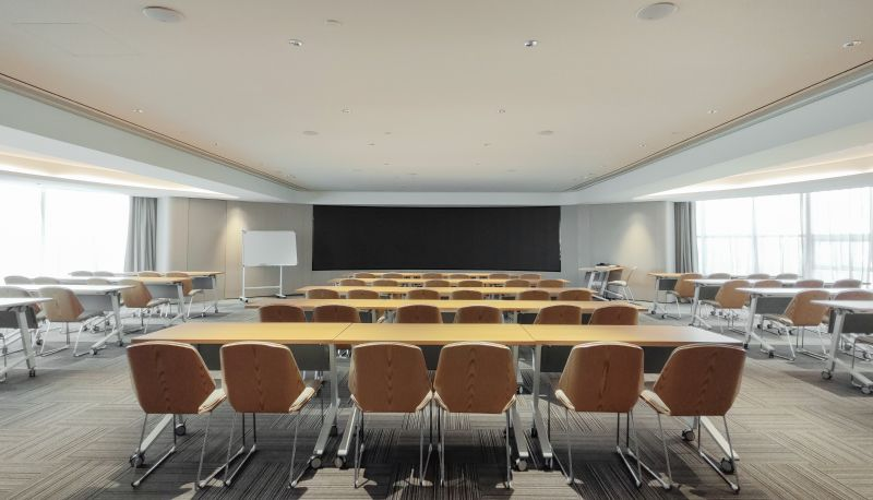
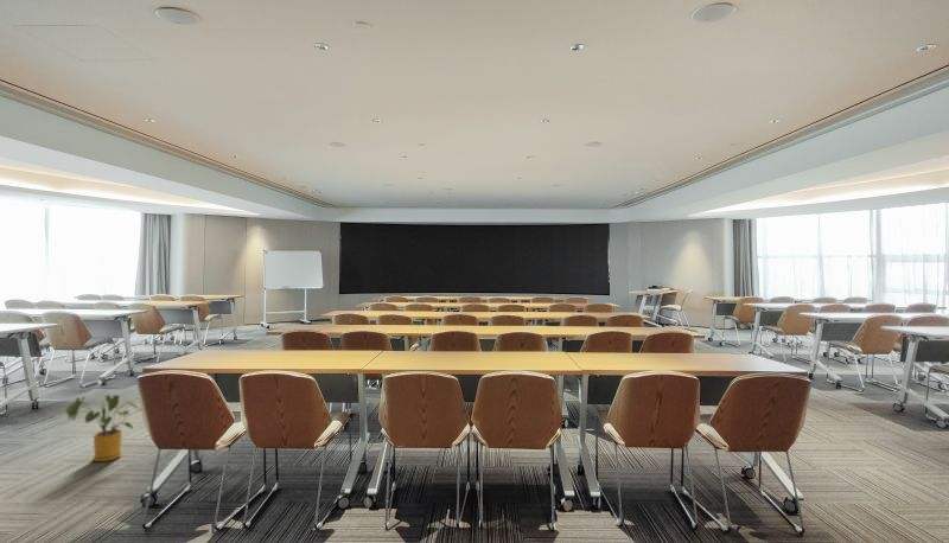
+ house plant [64,394,142,462]
